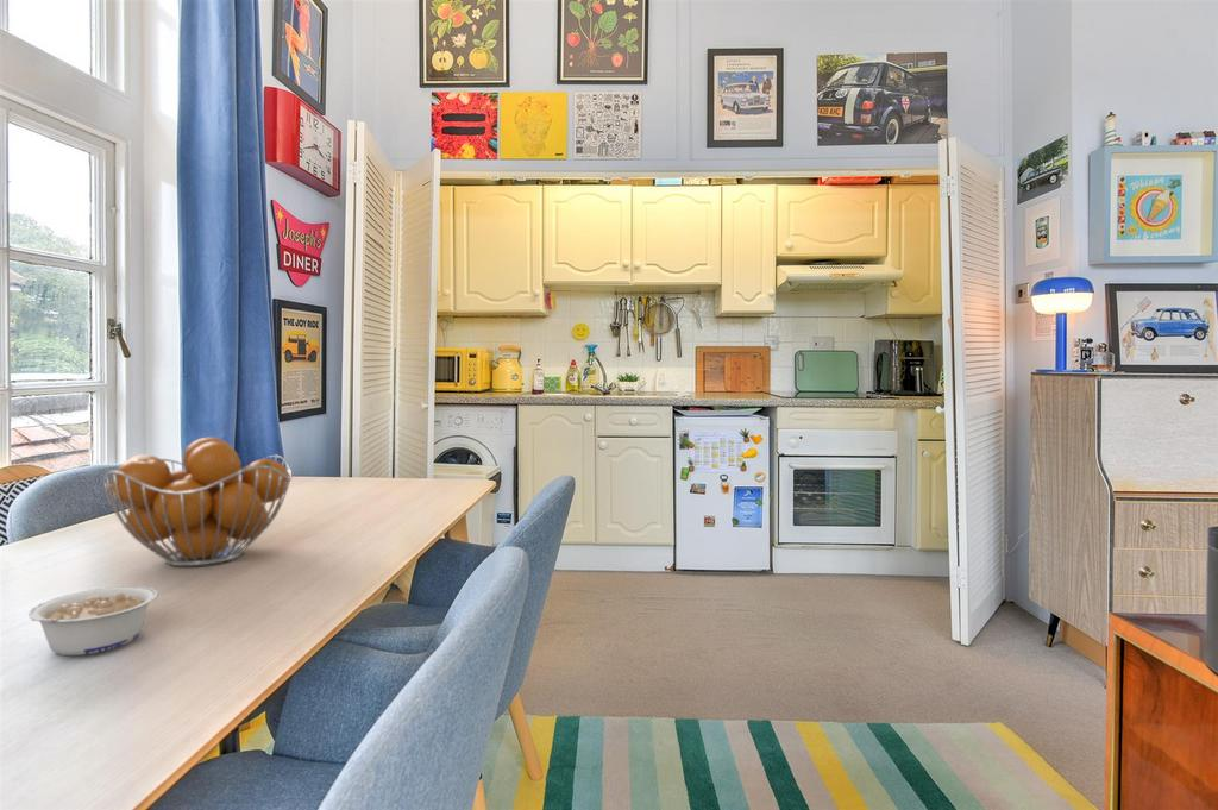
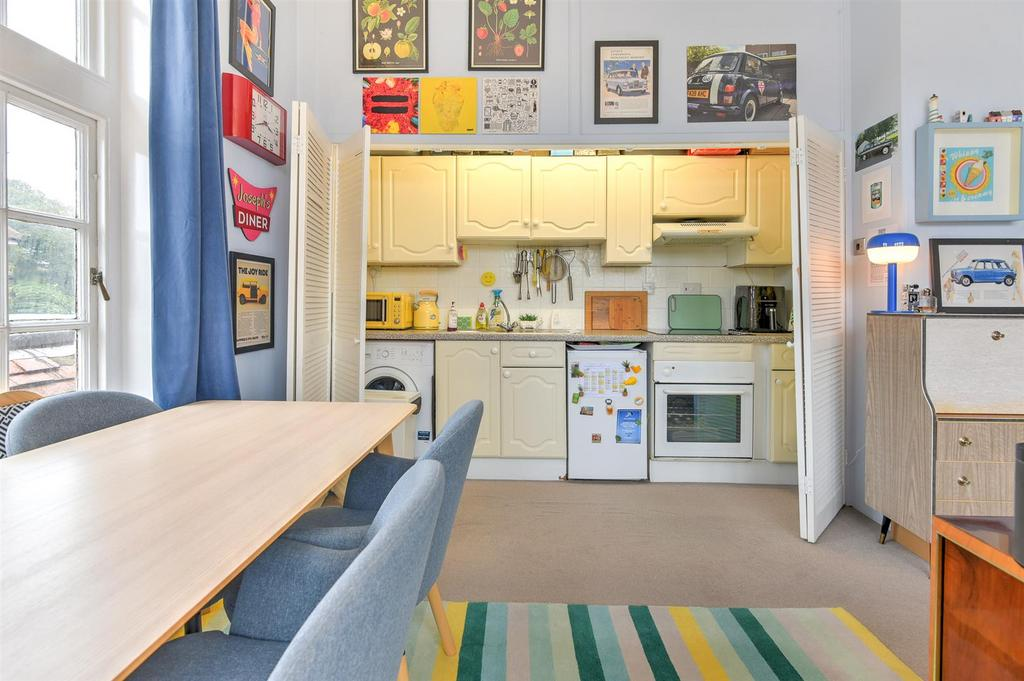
- fruit basket [102,435,293,567]
- legume [27,585,159,657]
